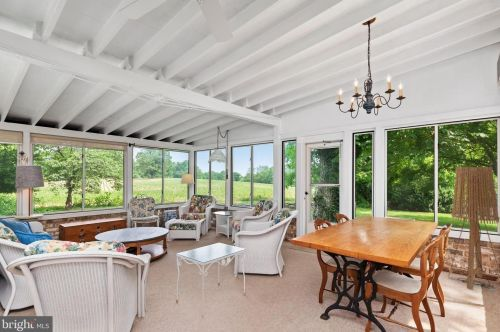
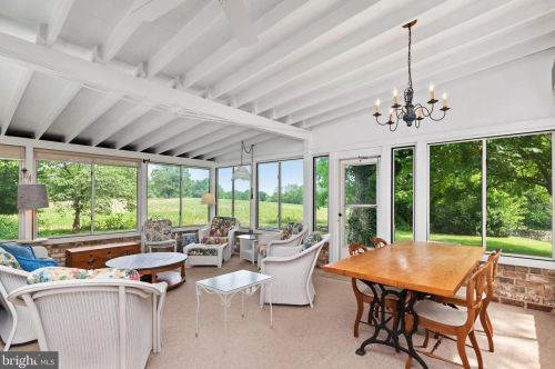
- floor lamp [447,166,500,292]
